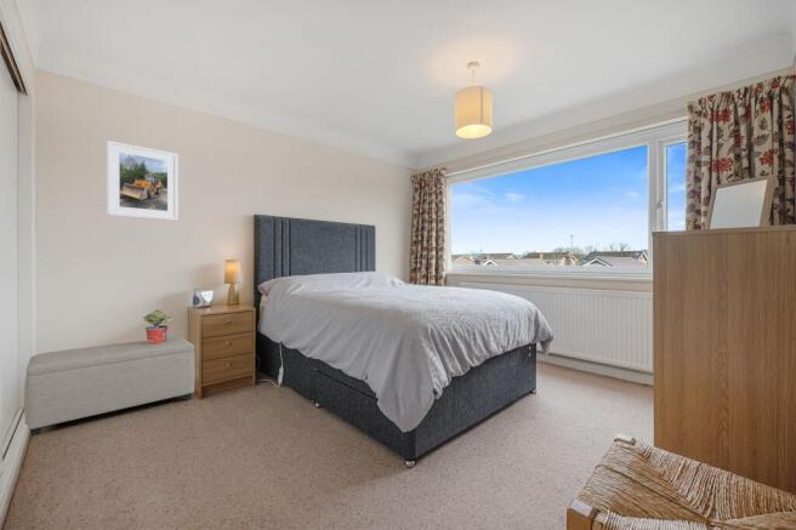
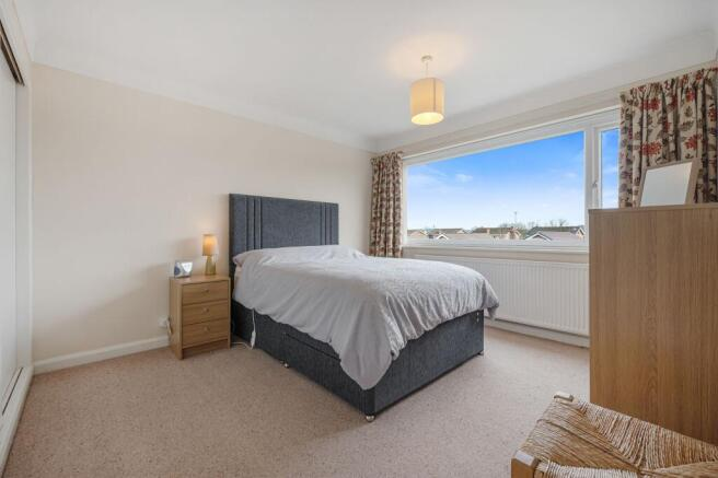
- potted plant [142,308,174,344]
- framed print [106,139,180,222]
- ottoman [23,336,195,437]
